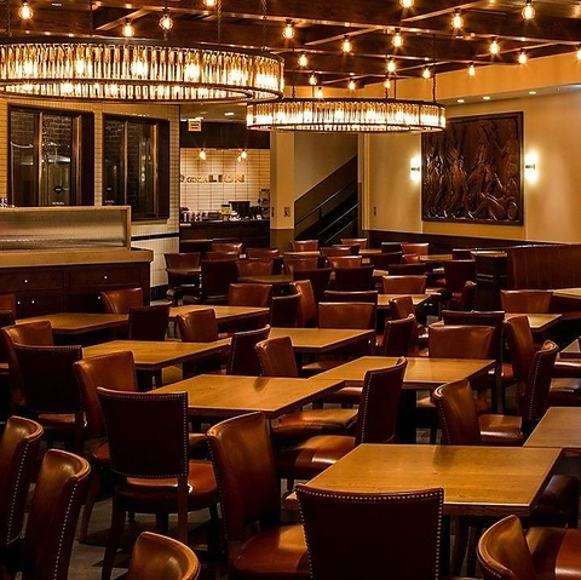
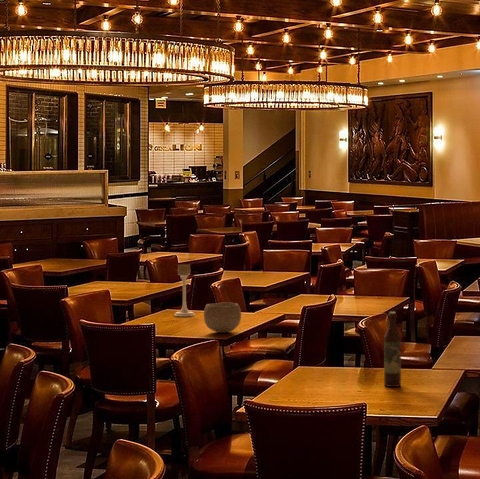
+ candle holder [173,263,196,318]
+ bowl [203,302,242,334]
+ wine bottle [383,311,402,388]
